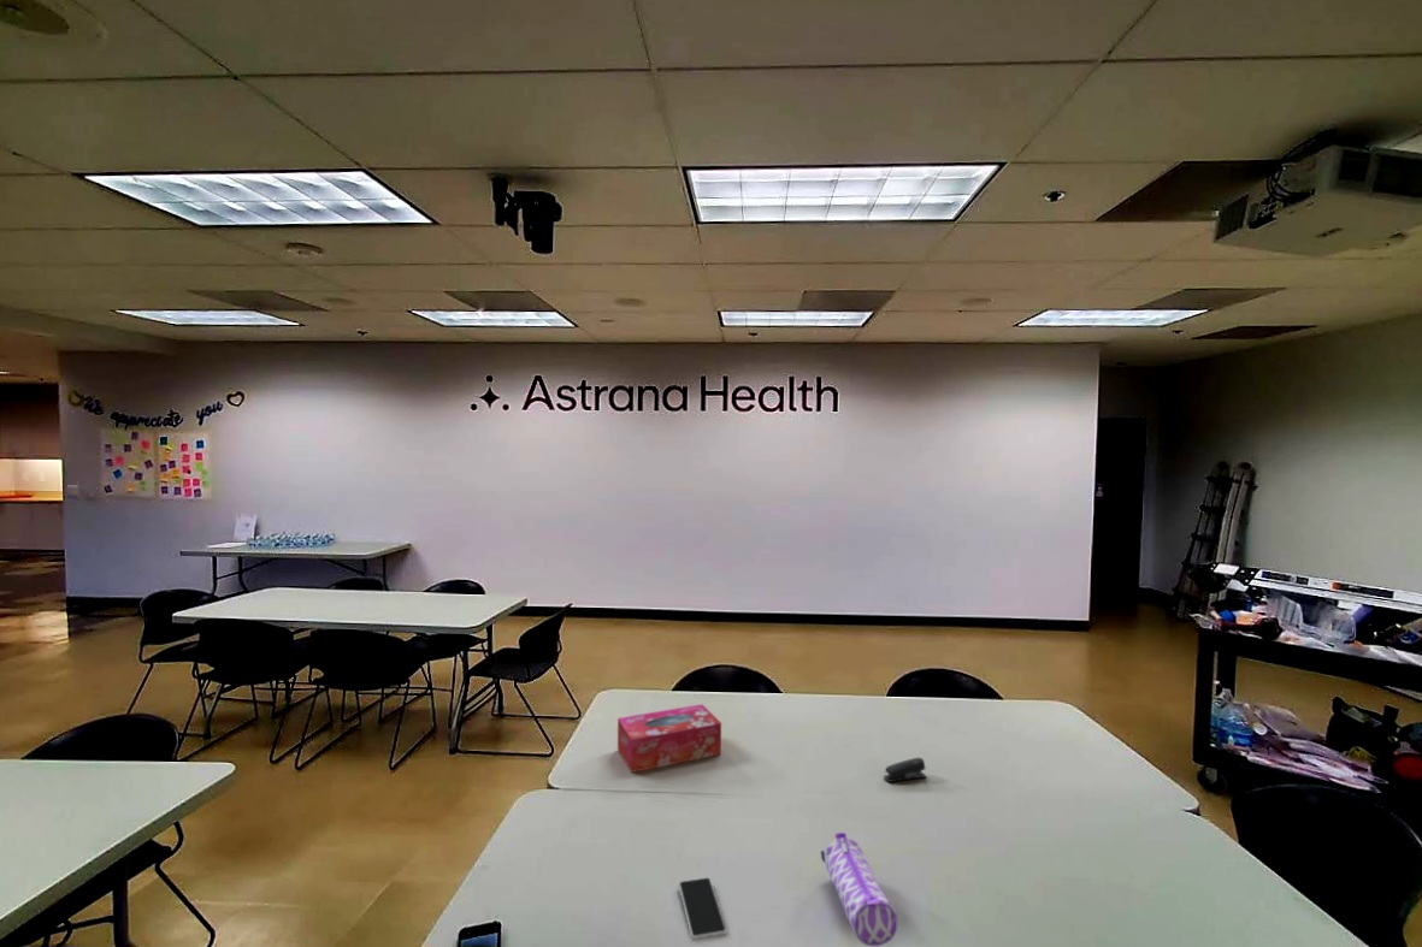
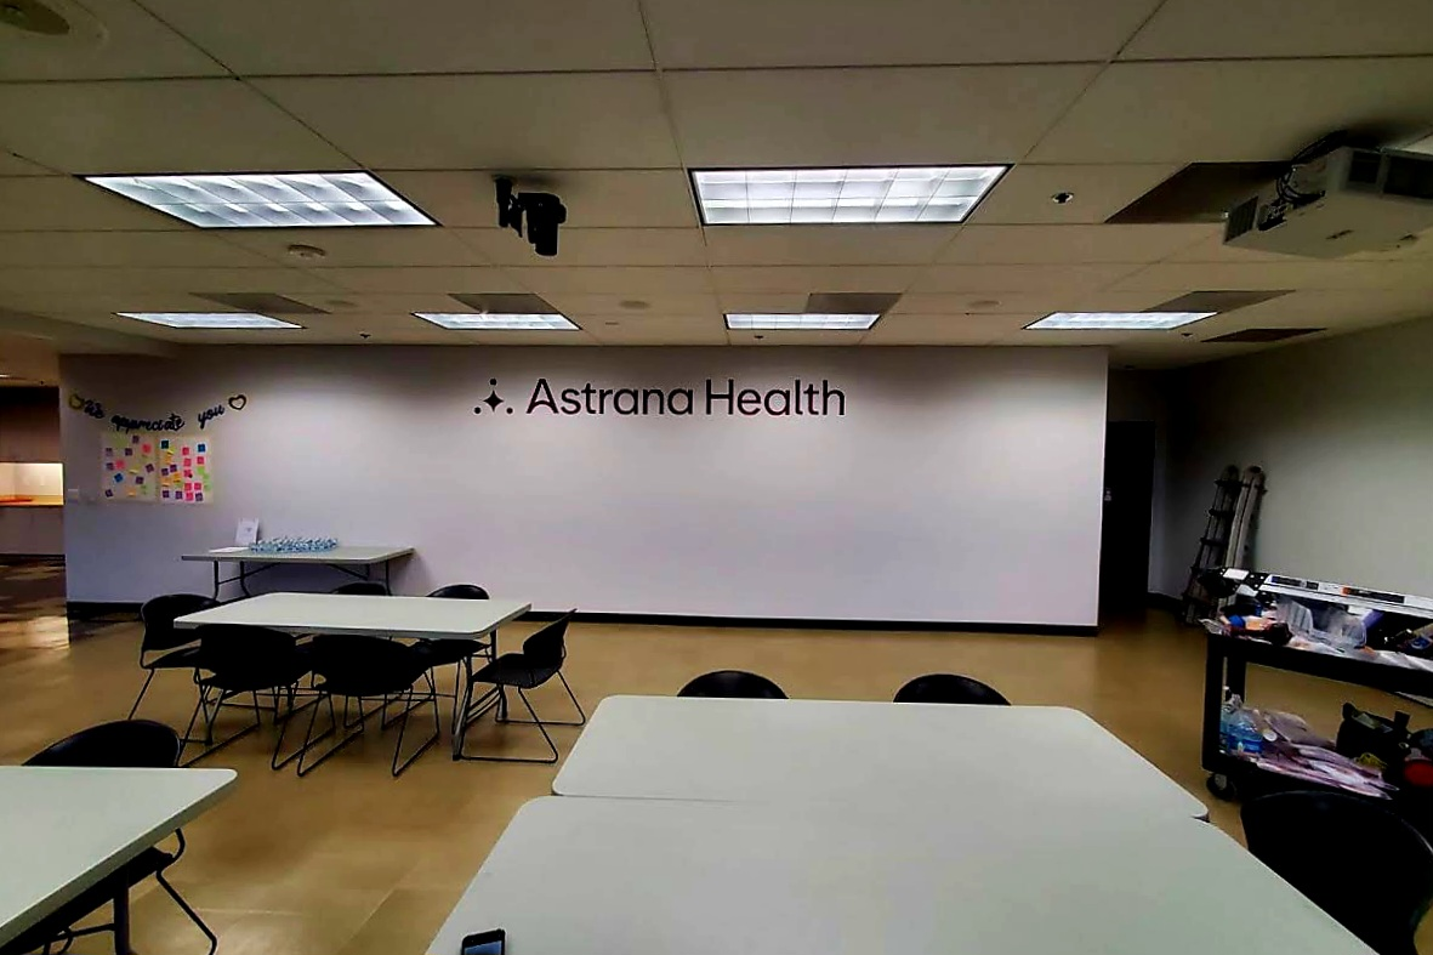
- tissue box [616,703,722,774]
- smartphone [678,876,727,941]
- pencil case [820,831,898,947]
- stapler [883,757,927,783]
